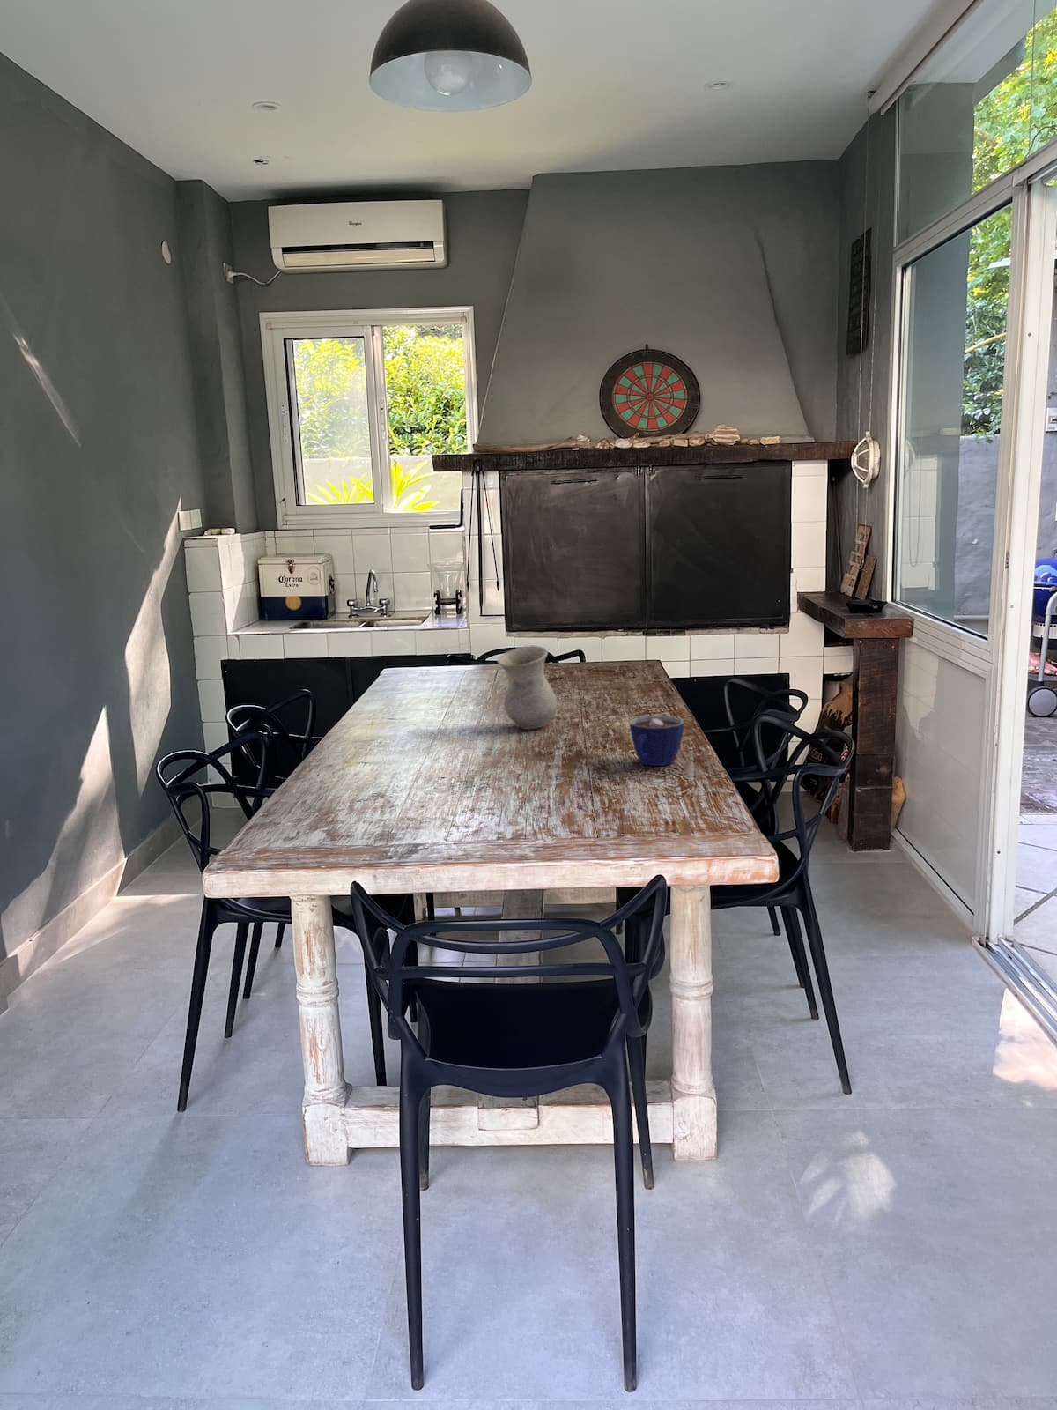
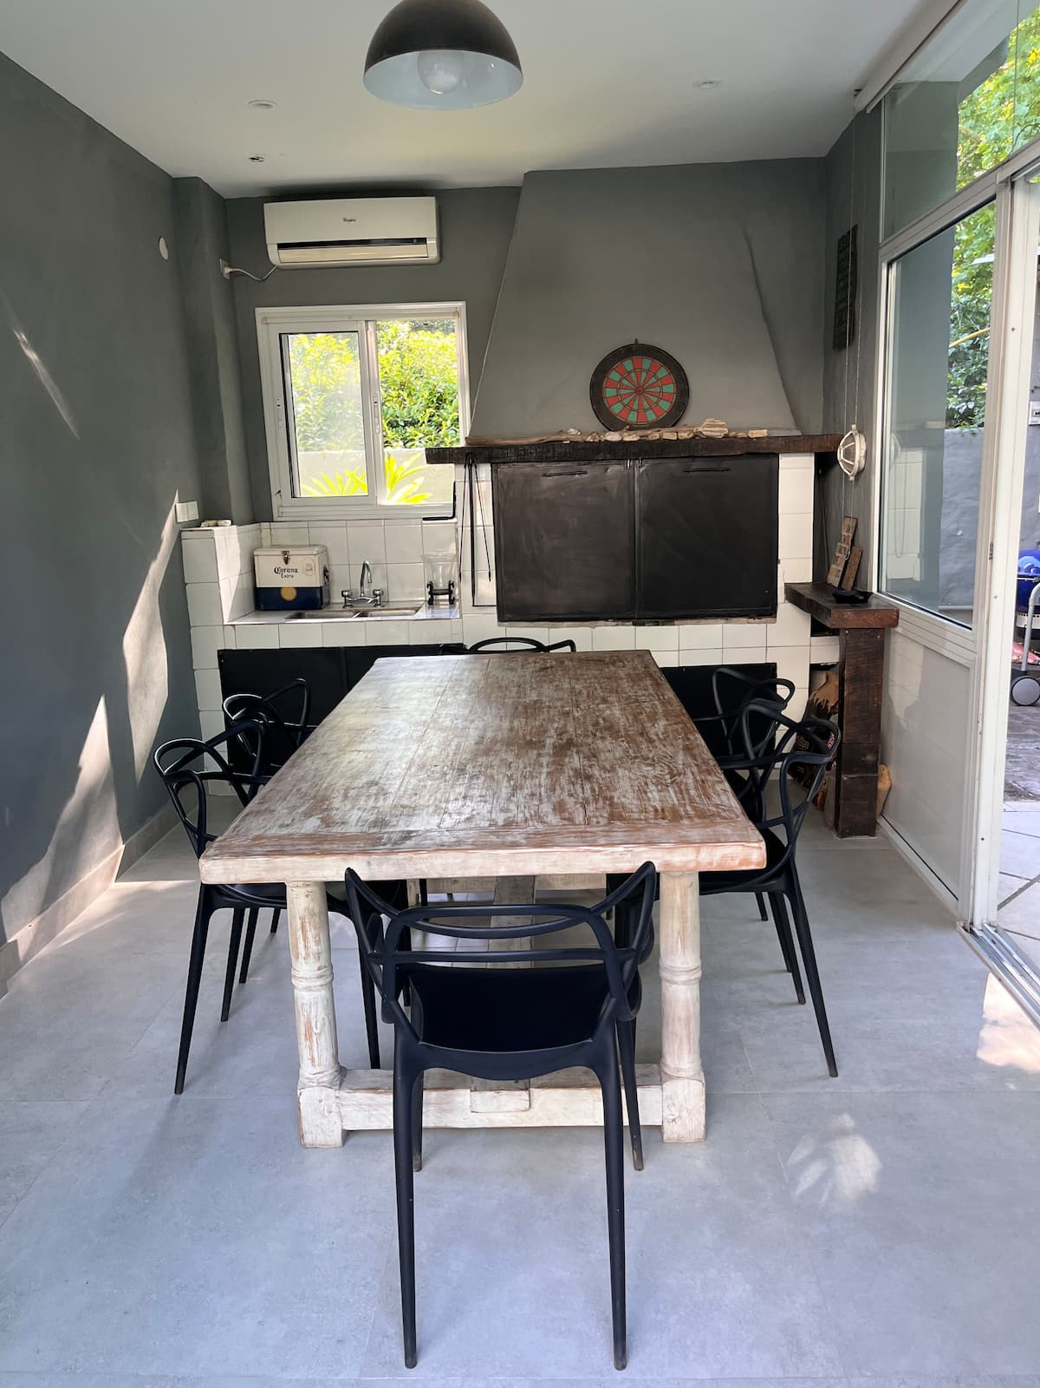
- cup [628,715,684,767]
- vase [496,645,557,729]
